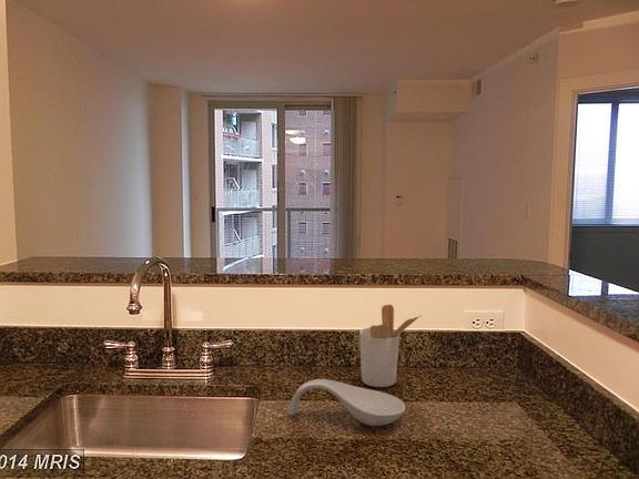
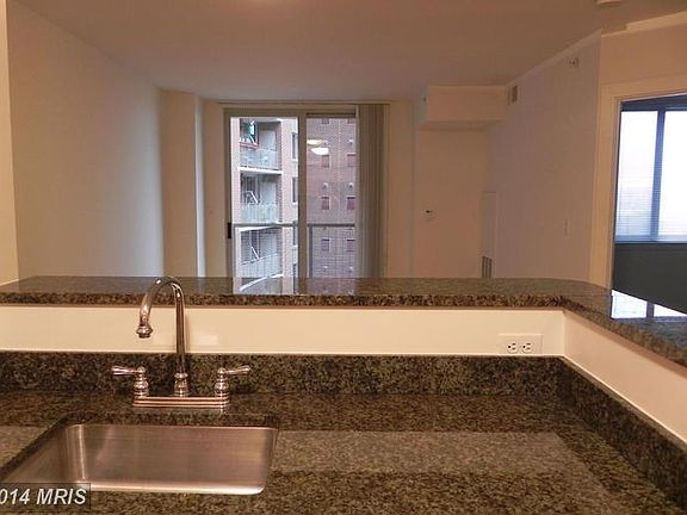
- utensil holder [358,304,423,388]
- spoon rest [287,378,406,427]
